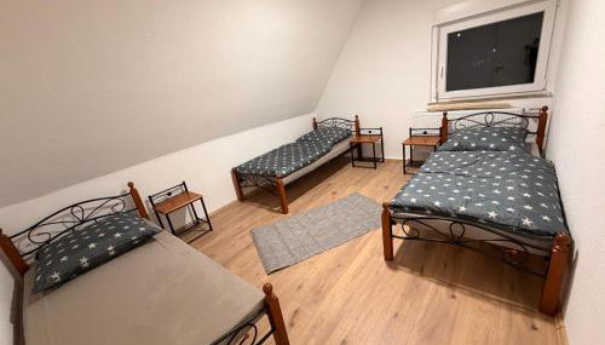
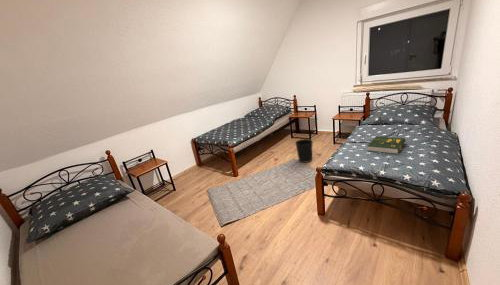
+ book [367,136,406,155]
+ wastebasket [294,138,314,164]
